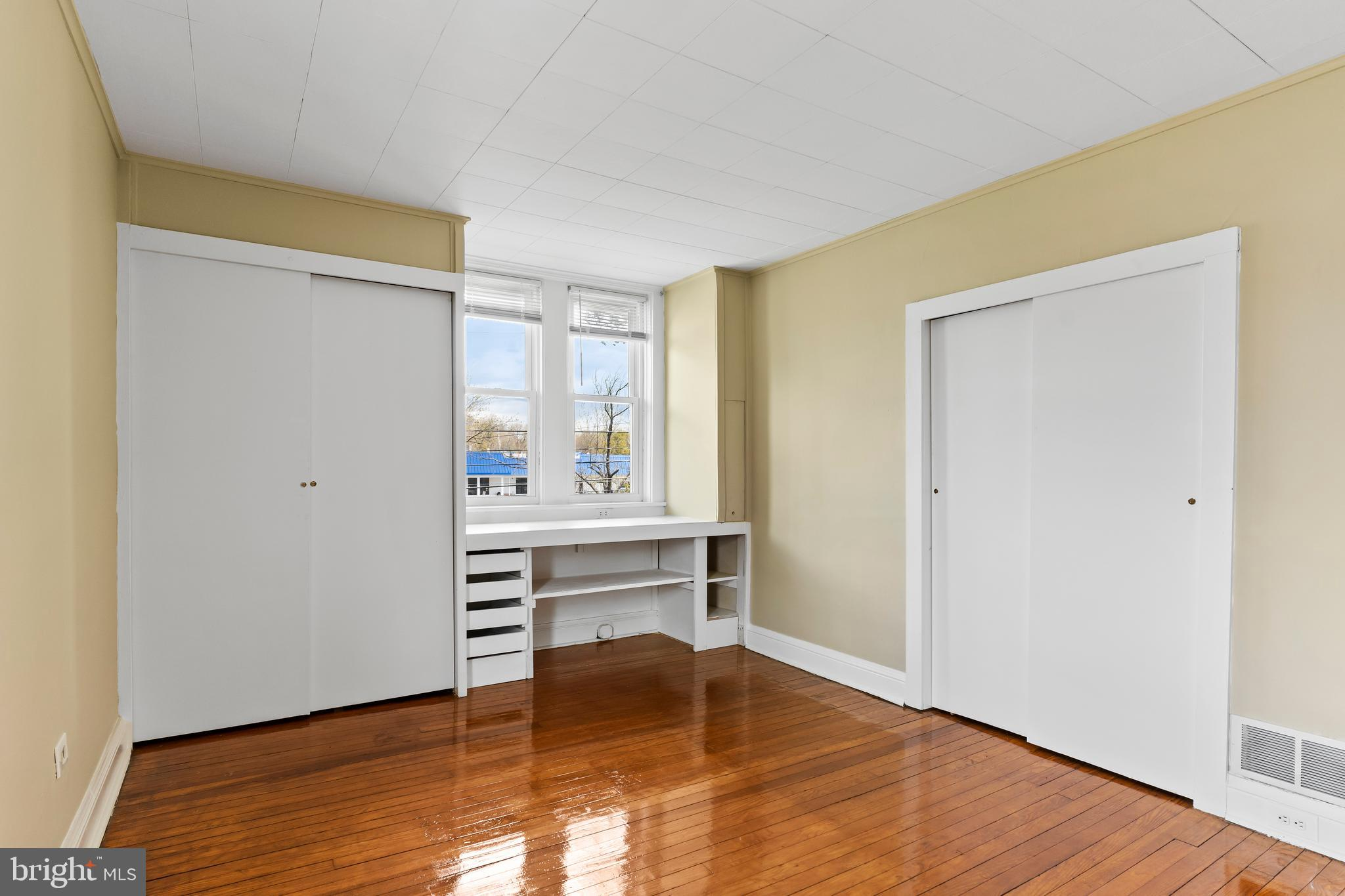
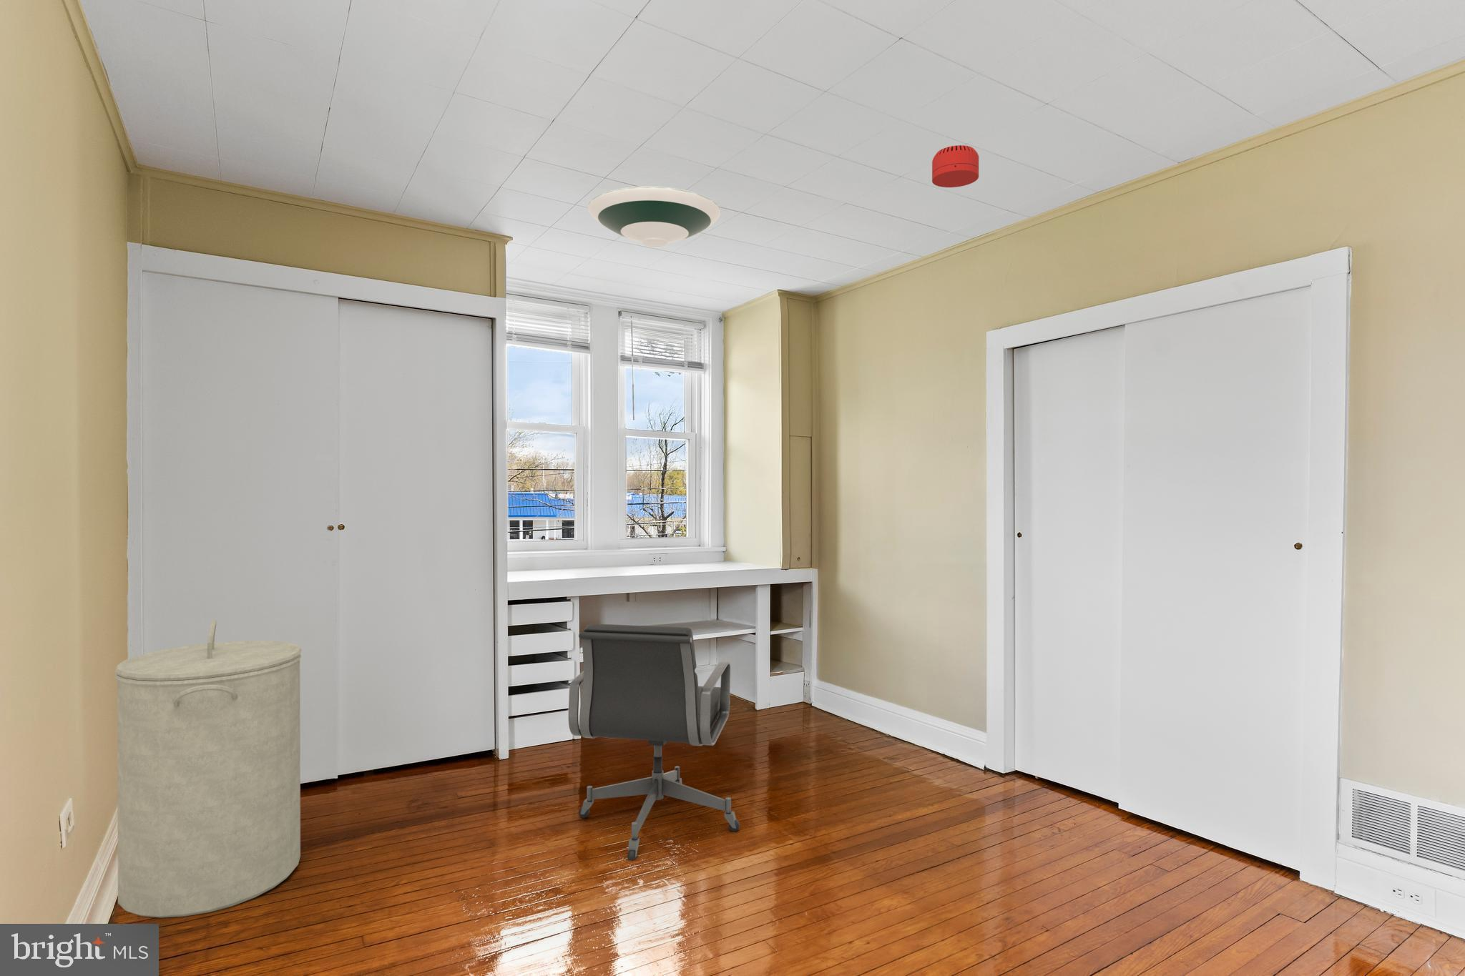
+ smoke detector [931,145,979,188]
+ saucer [587,186,721,247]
+ office chair [567,623,741,862]
+ laundry hamper [114,619,302,918]
